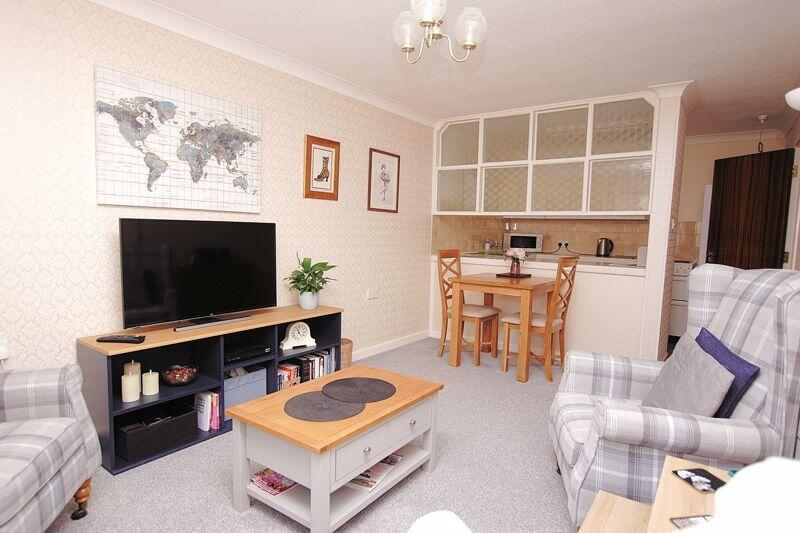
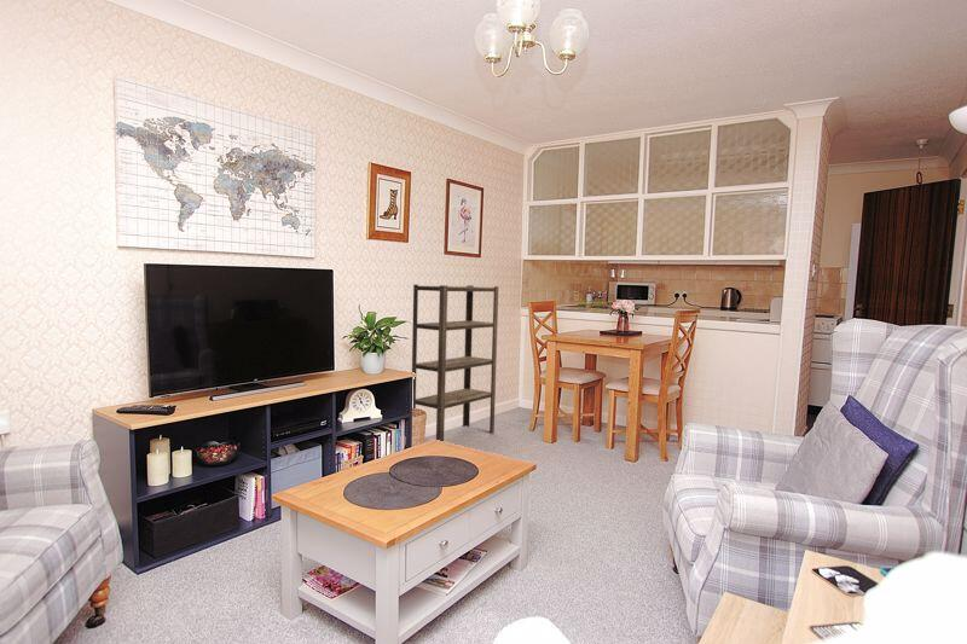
+ shelving unit [411,284,499,442]
